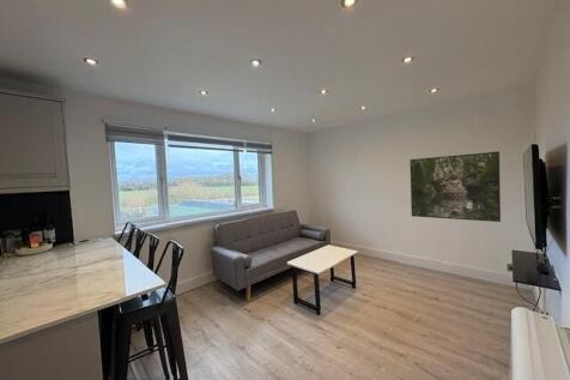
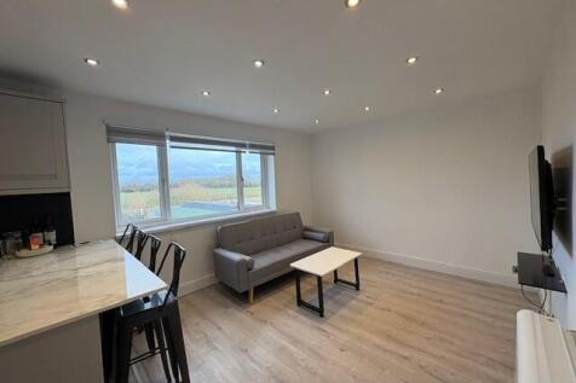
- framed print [408,150,502,223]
